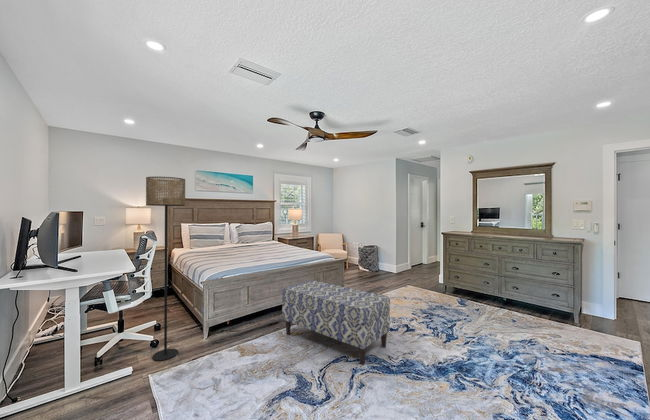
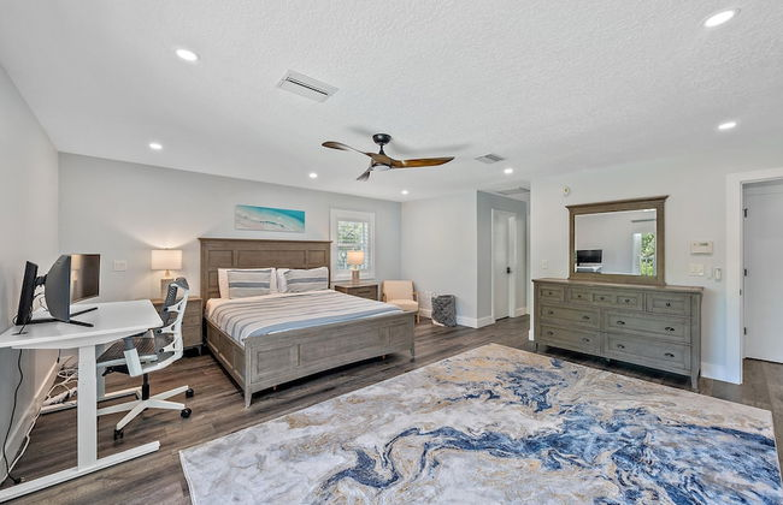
- floor lamp [145,176,186,362]
- bench [281,279,391,366]
